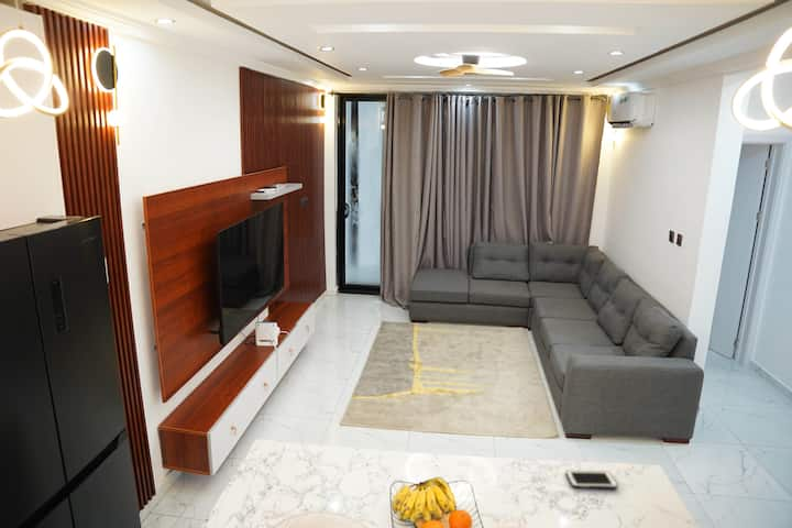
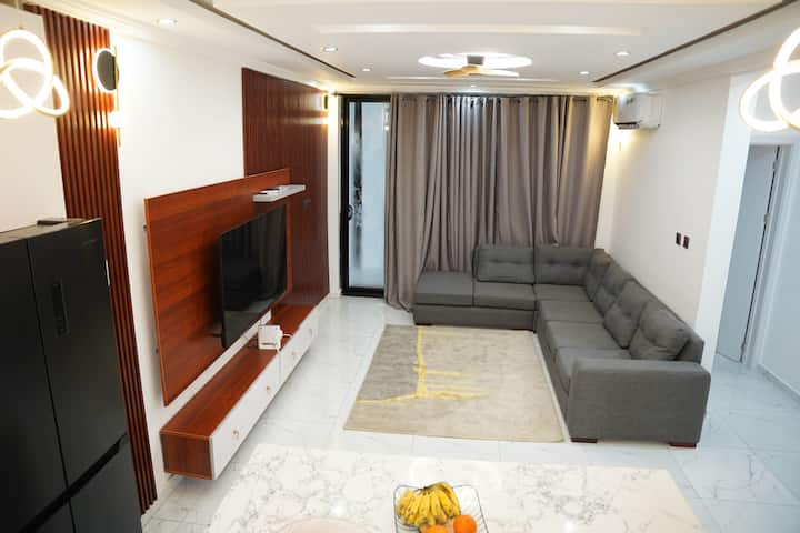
- cell phone [564,470,619,490]
